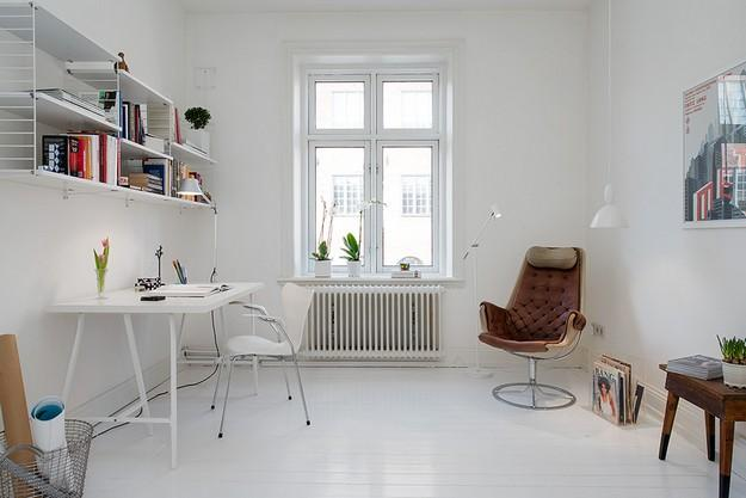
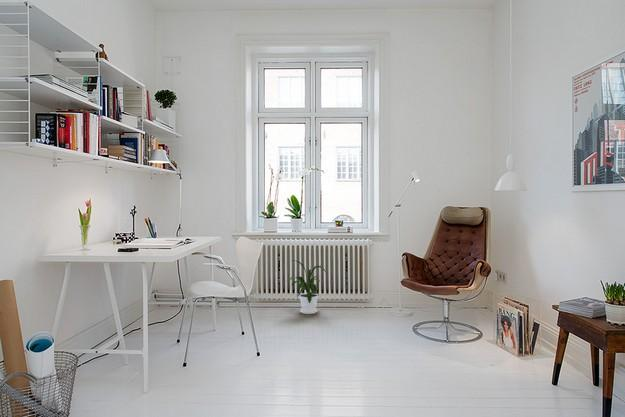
+ house plant [286,259,328,315]
